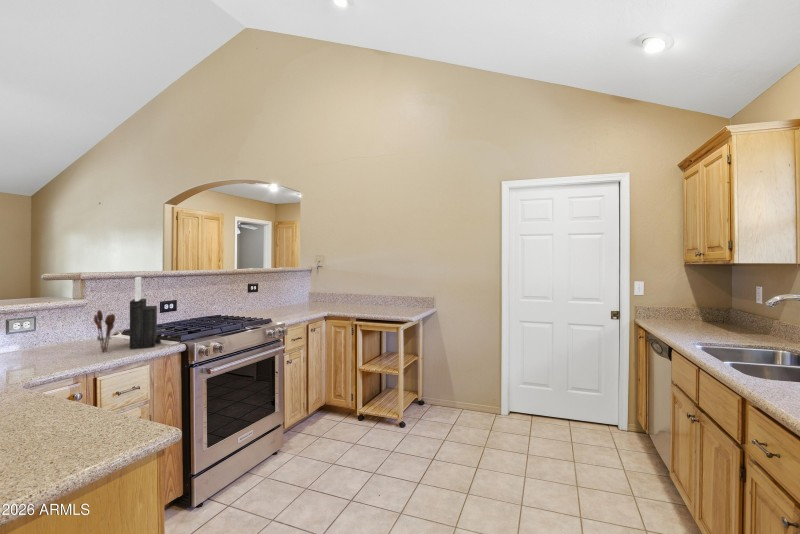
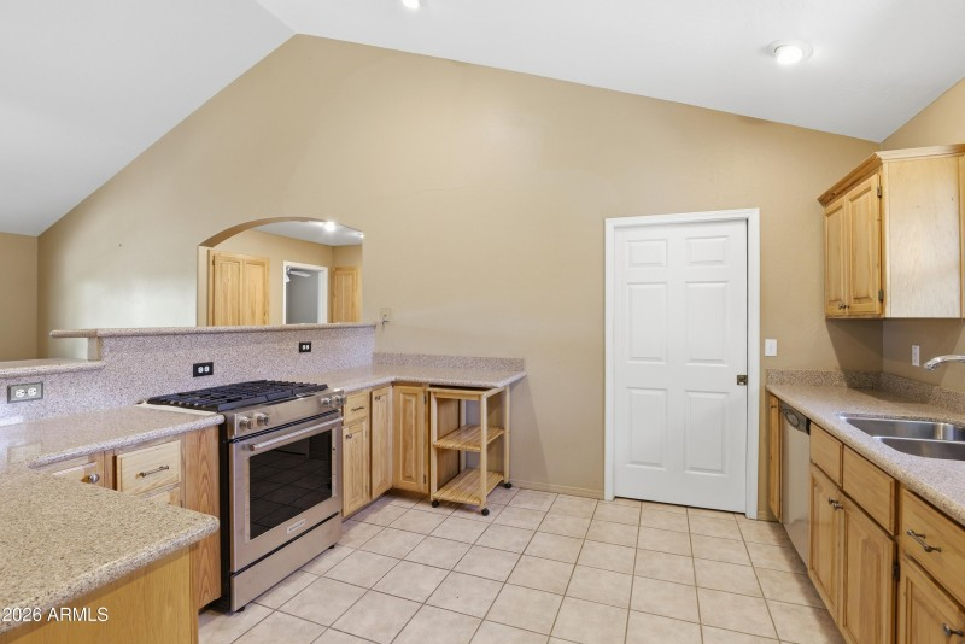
- knife block [129,276,162,349]
- utensil holder [93,309,116,353]
